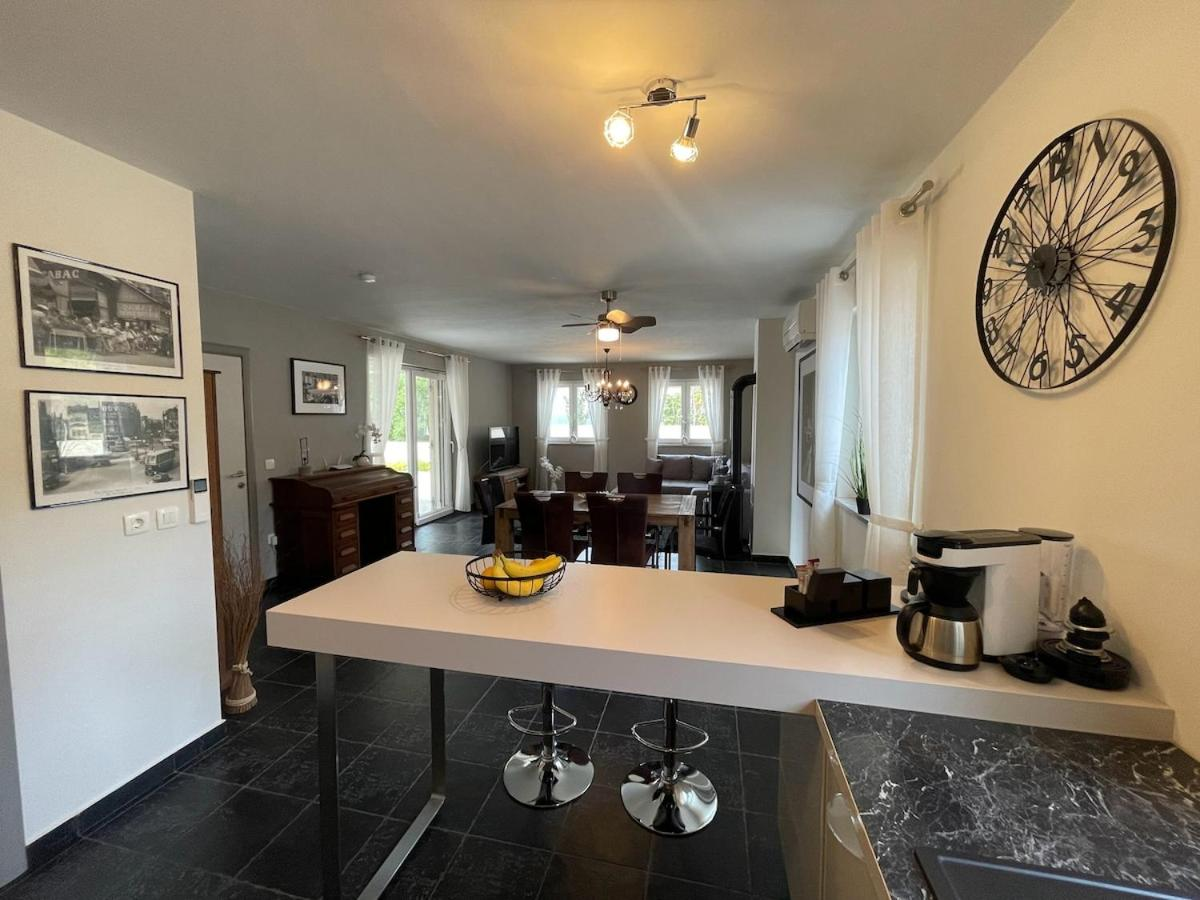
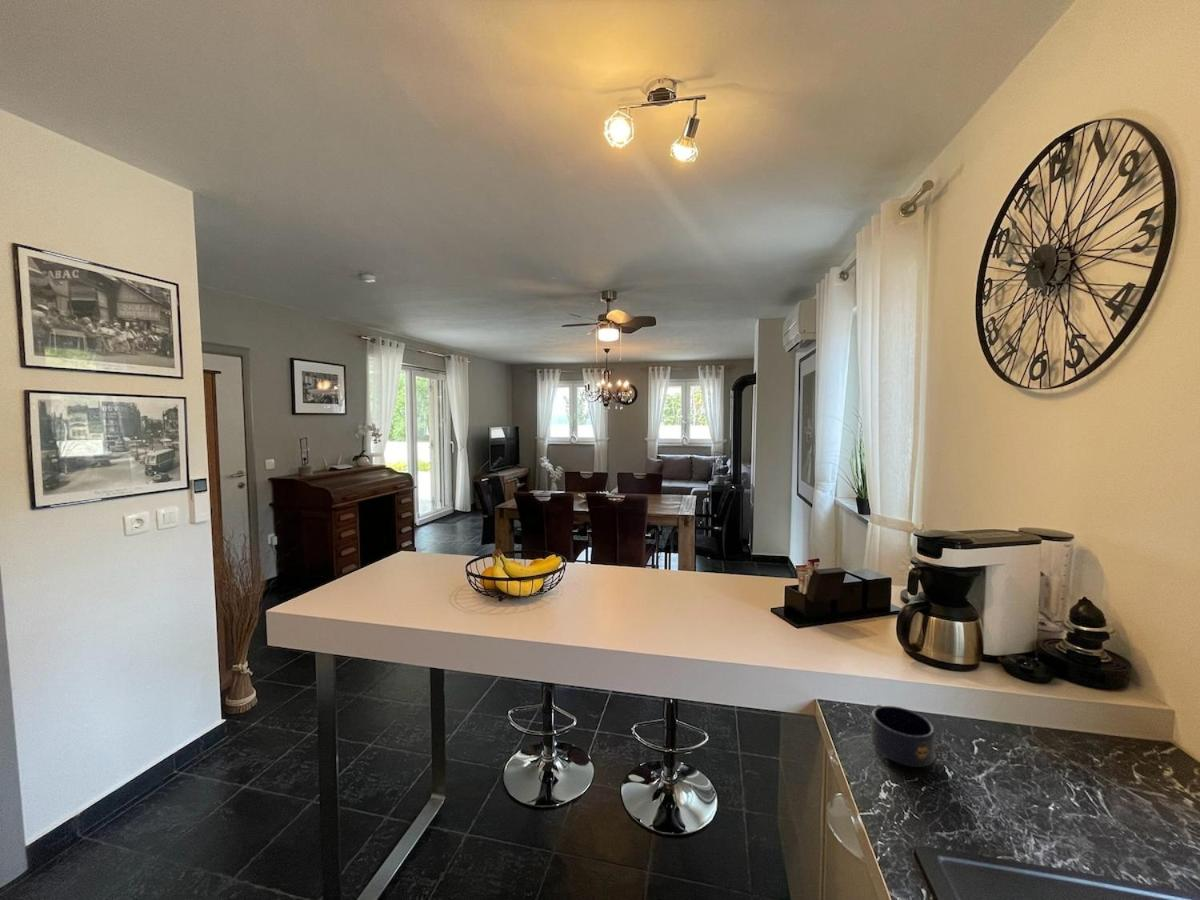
+ mug [870,704,937,768]
